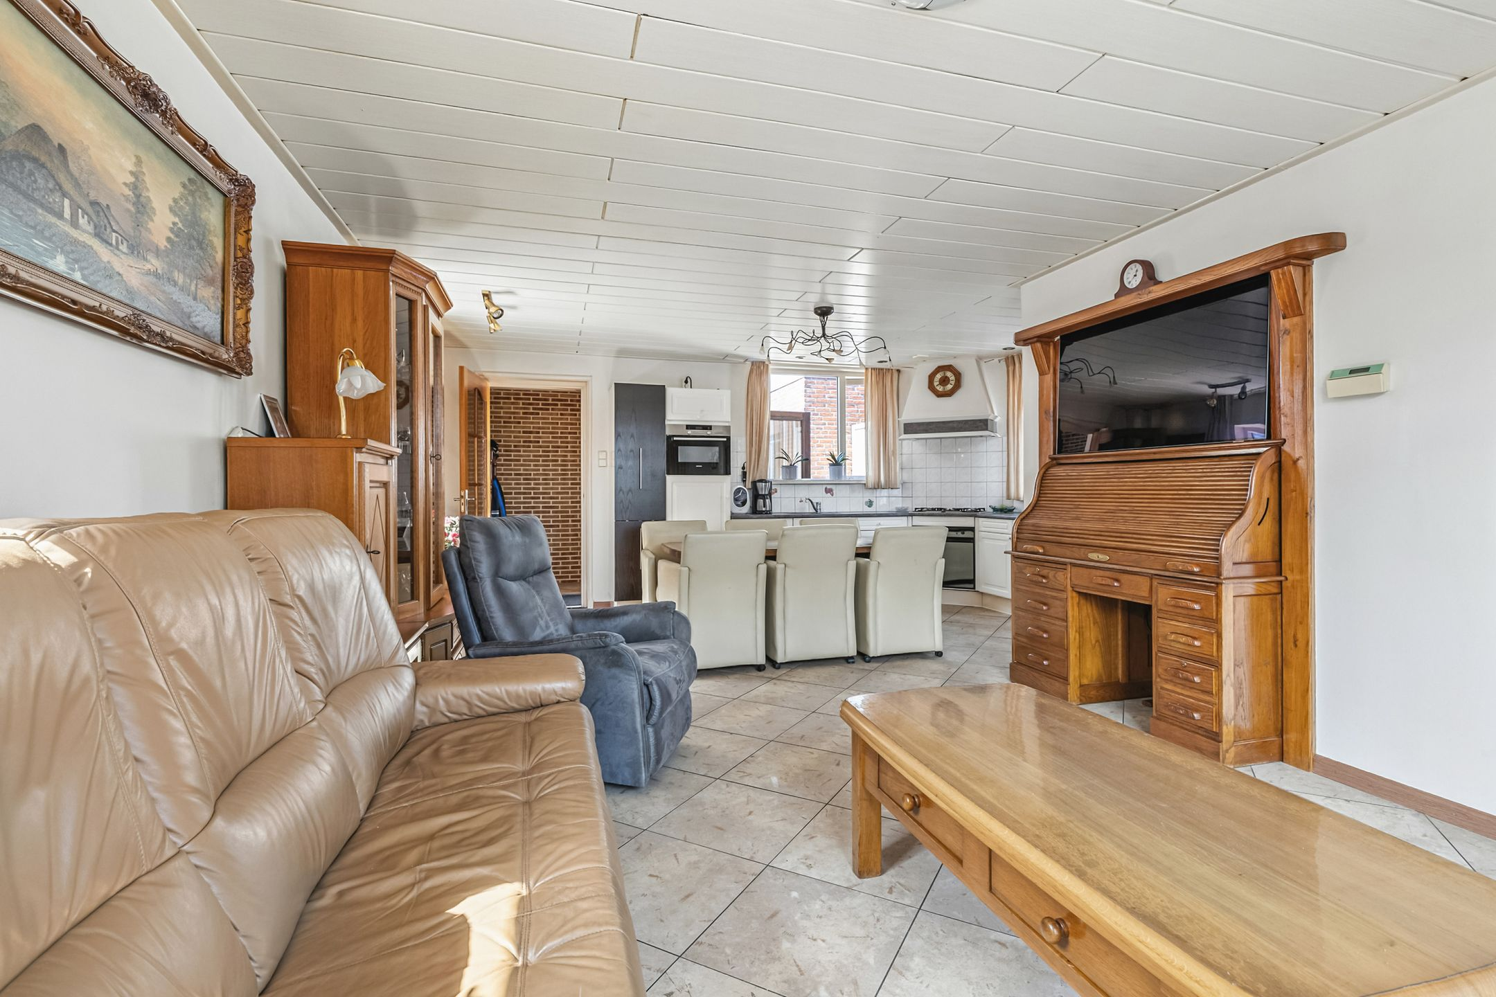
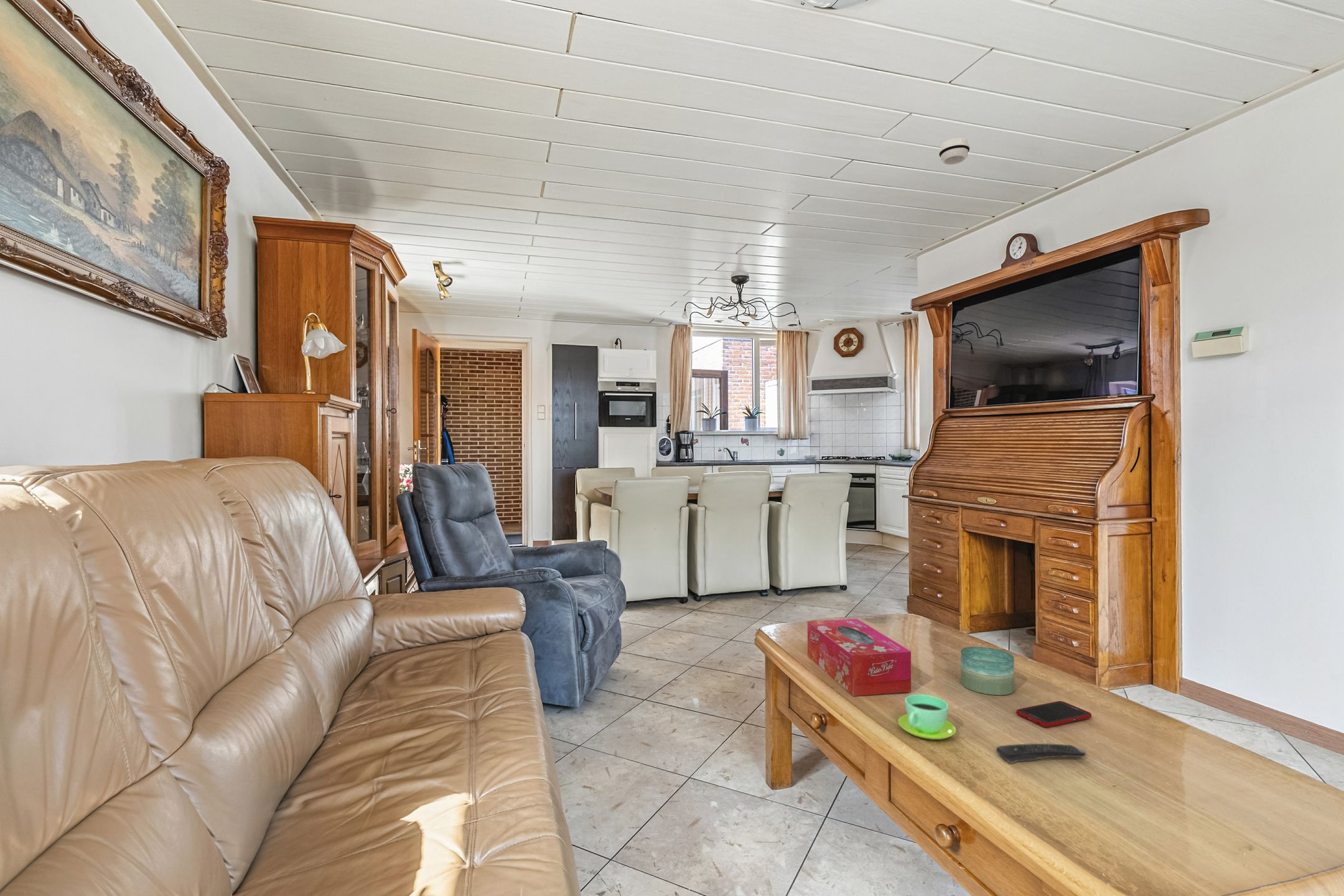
+ smoke detector [938,137,971,166]
+ tissue box [807,618,912,697]
+ candle [960,646,1015,696]
+ remote control [996,743,1087,764]
+ cup [897,694,957,740]
+ cell phone [1016,701,1092,728]
